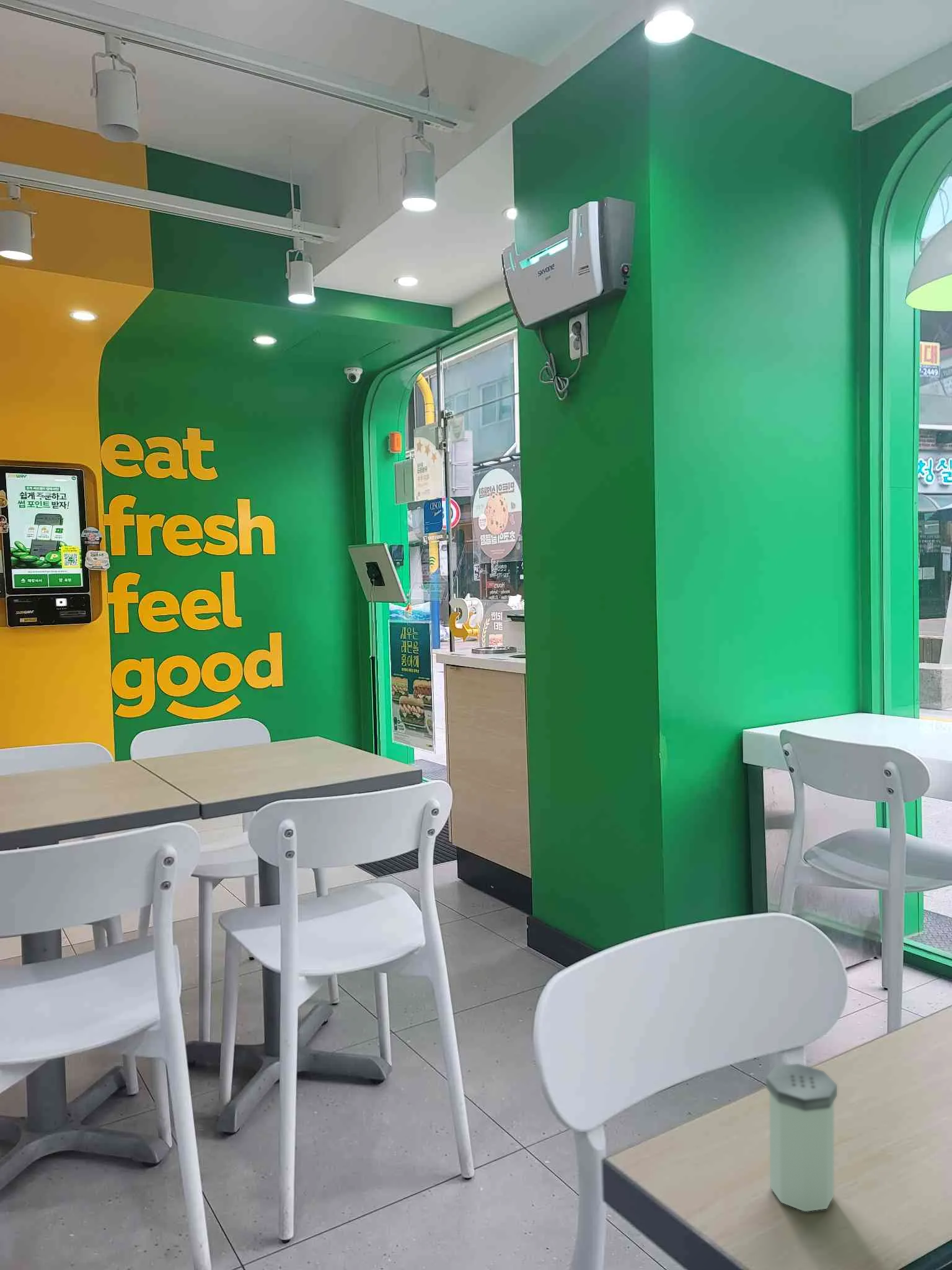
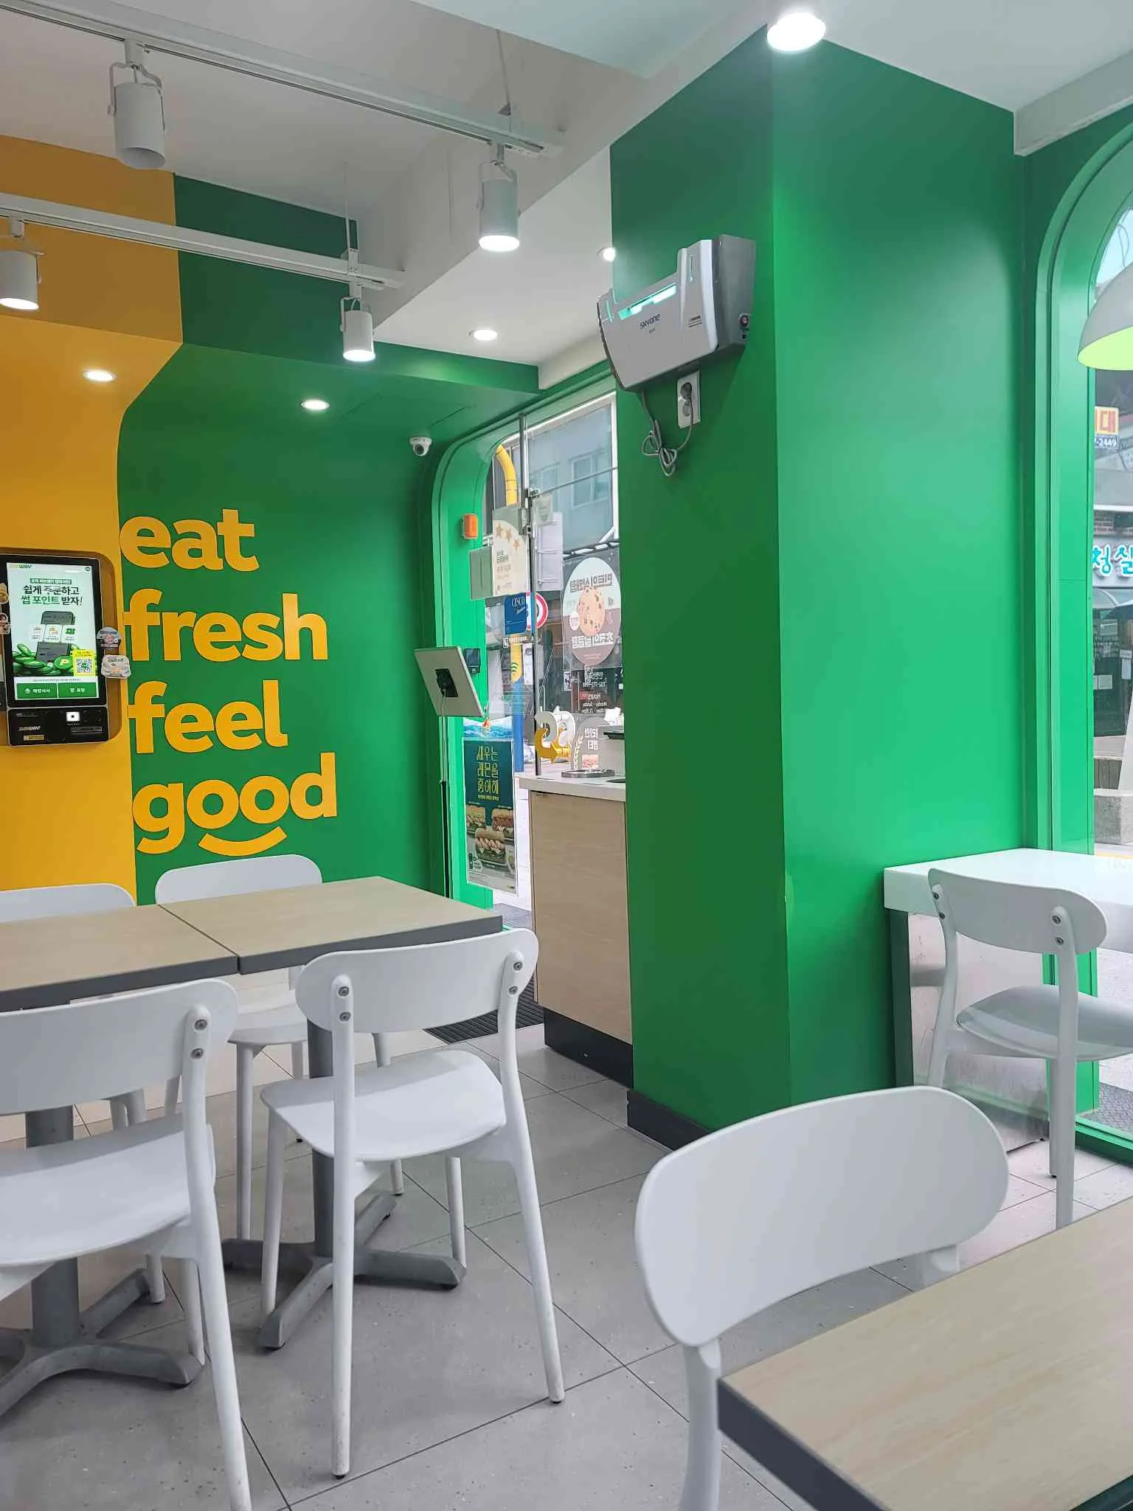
- salt shaker [765,1063,838,1212]
